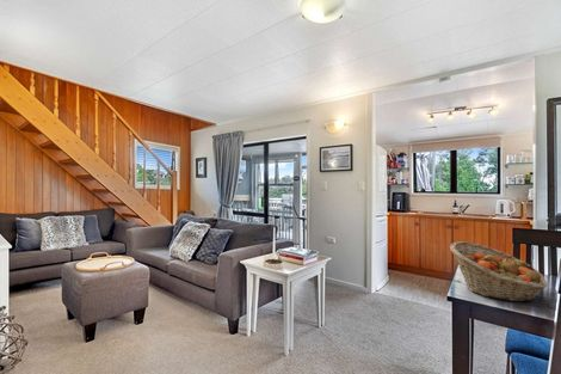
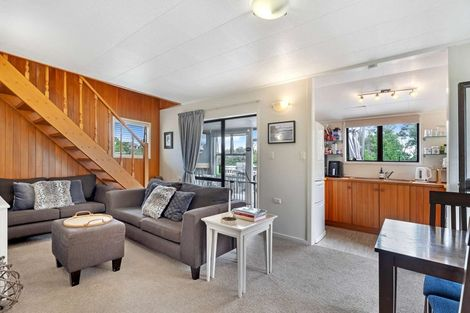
- fruit basket [449,240,548,302]
